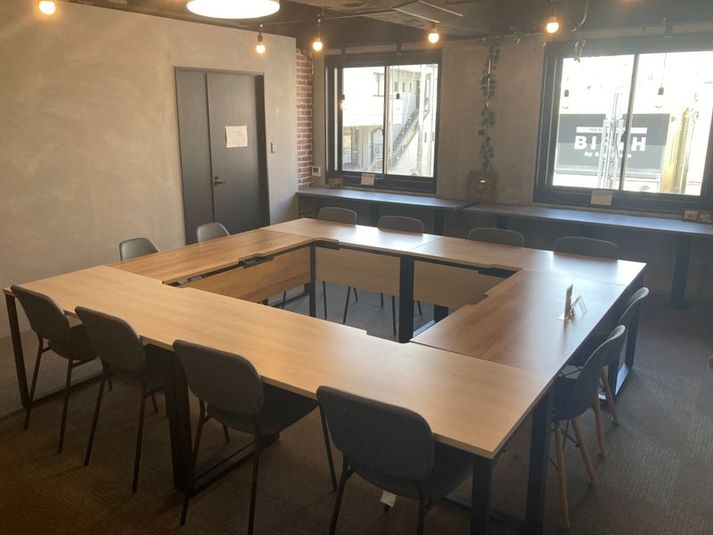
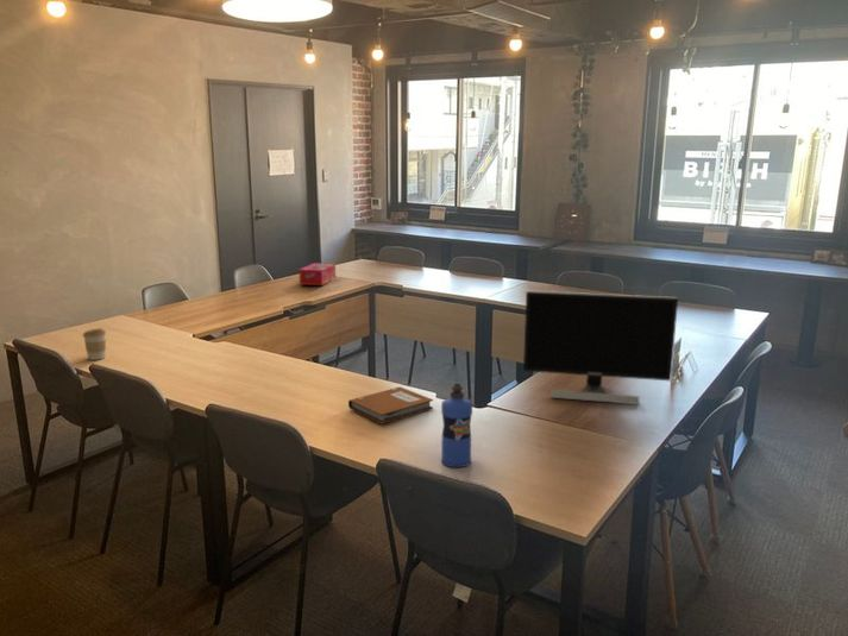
+ water bottle [440,383,473,468]
+ coffee cup [82,327,107,361]
+ monitor [522,290,679,405]
+ notebook [347,386,434,424]
+ tissue box [299,262,337,286]
